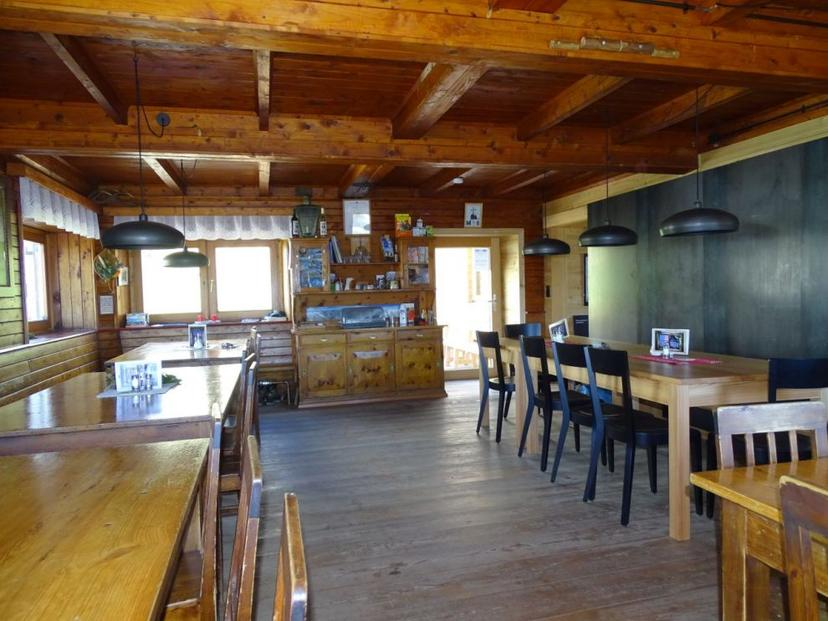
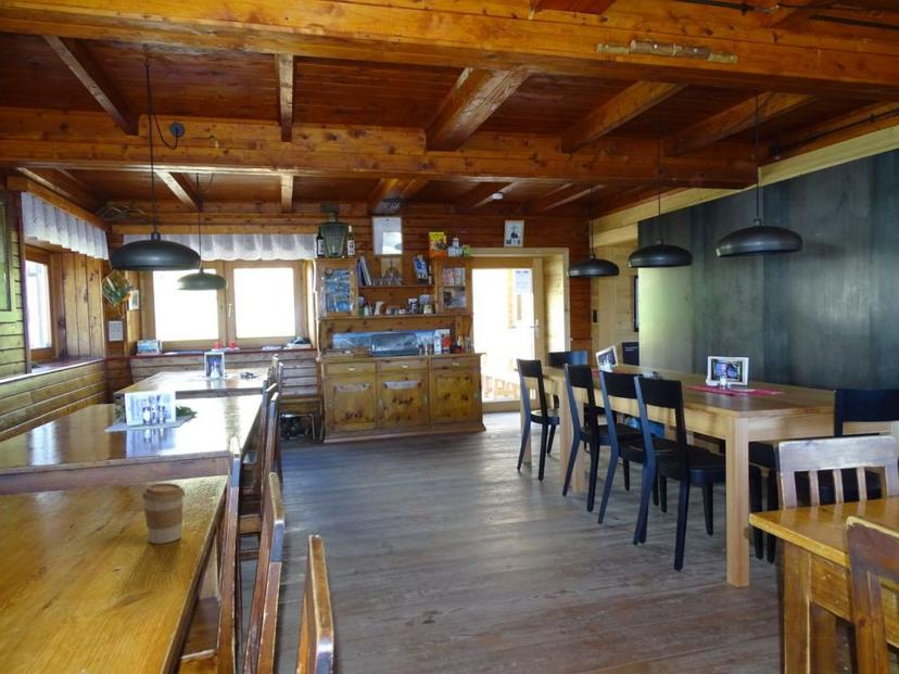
+ coffee cup [141,482,186,545]
